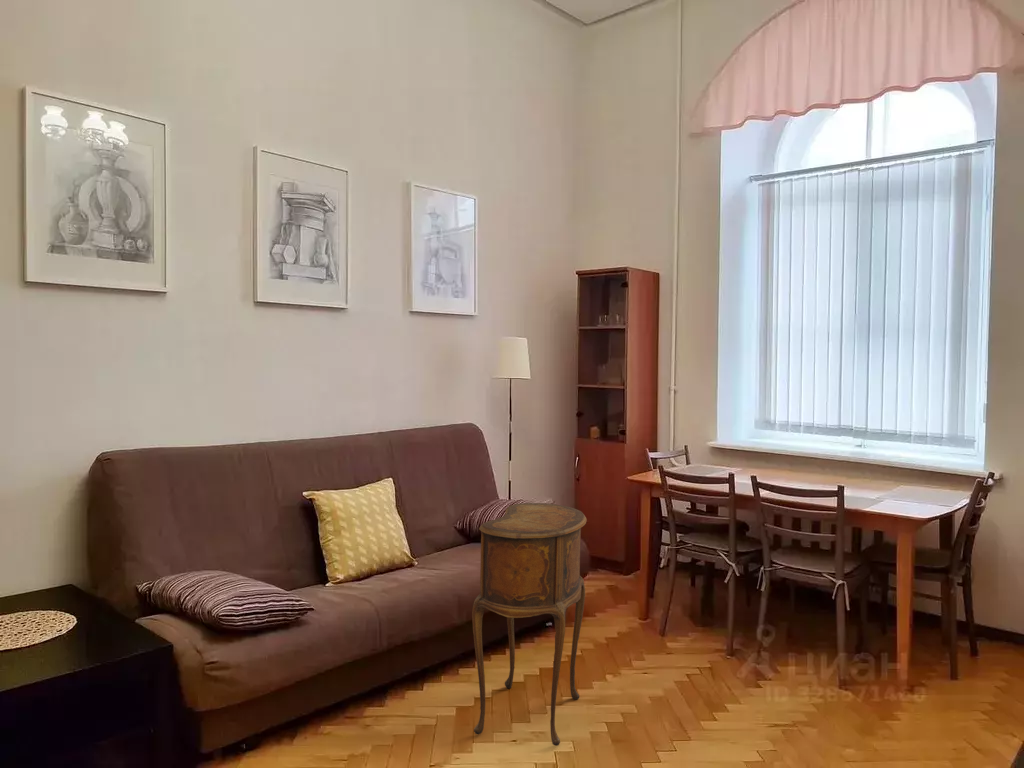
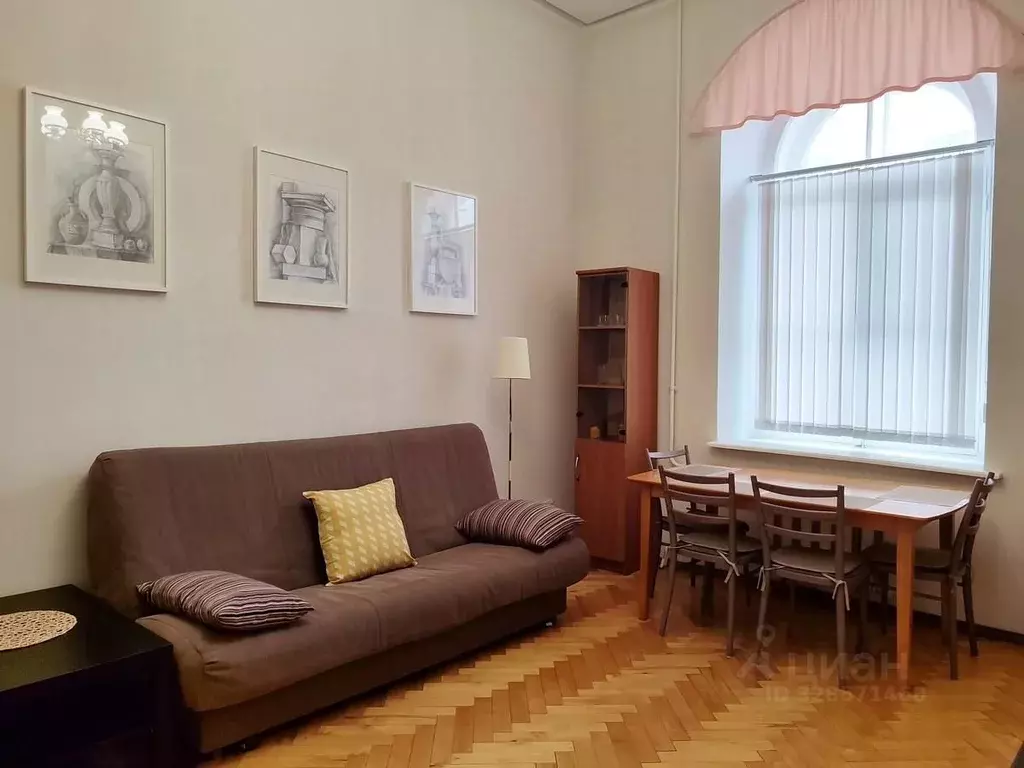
- side table [471,502,588,747]
